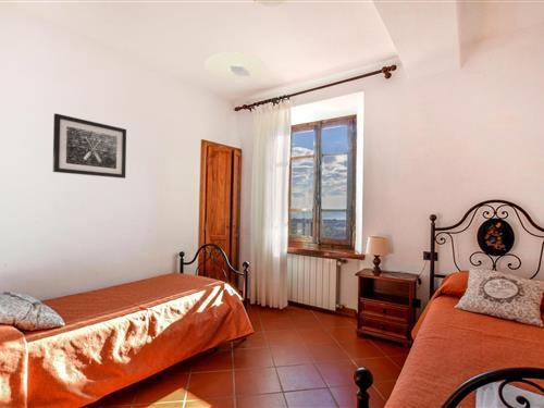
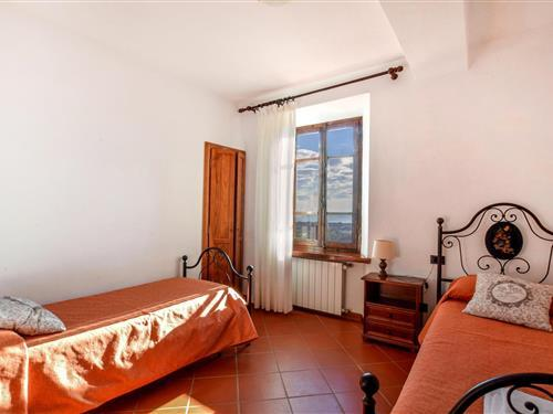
- wall art [52,112,127,180]
- ceiling light [205,51,268,83]
